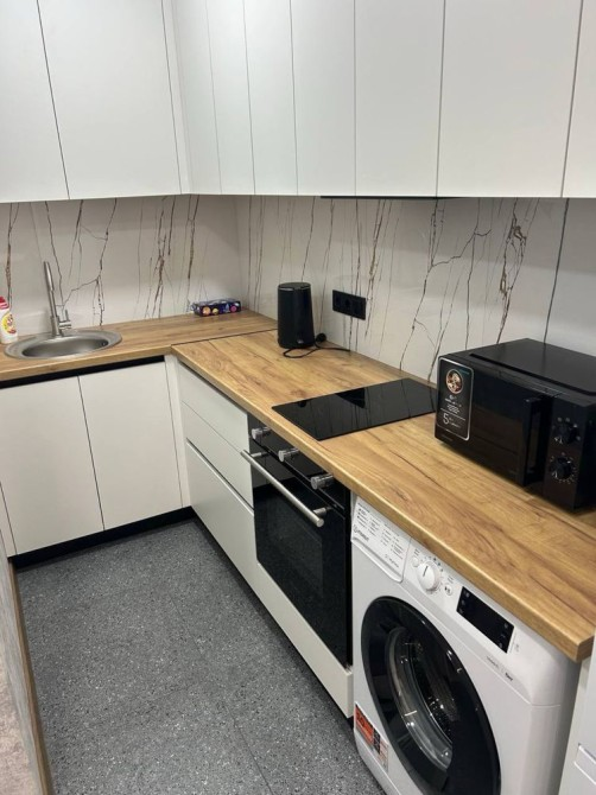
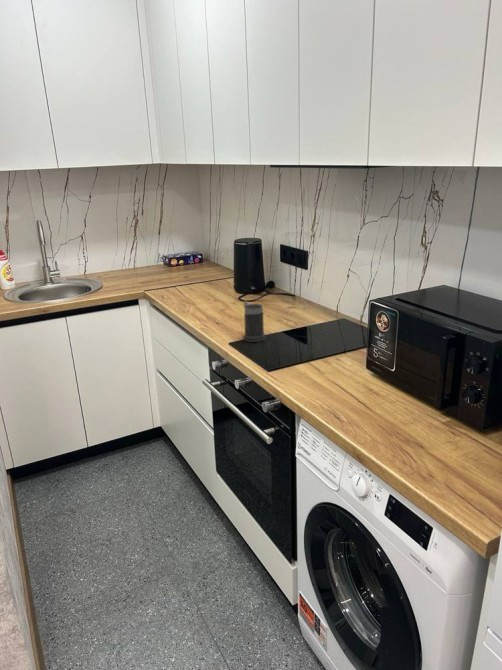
+ mug [242,301,267,343]
